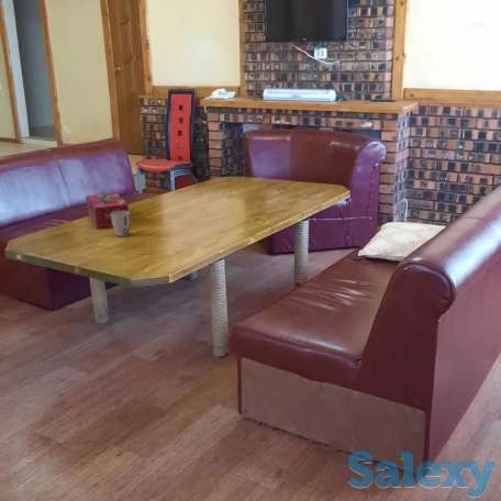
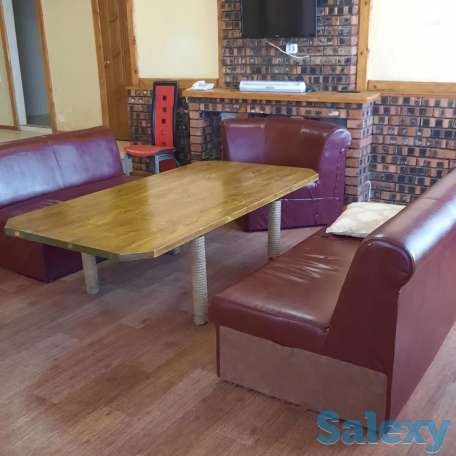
- tissue box [85,192,130,230]
- cup [111,211,131,237]
